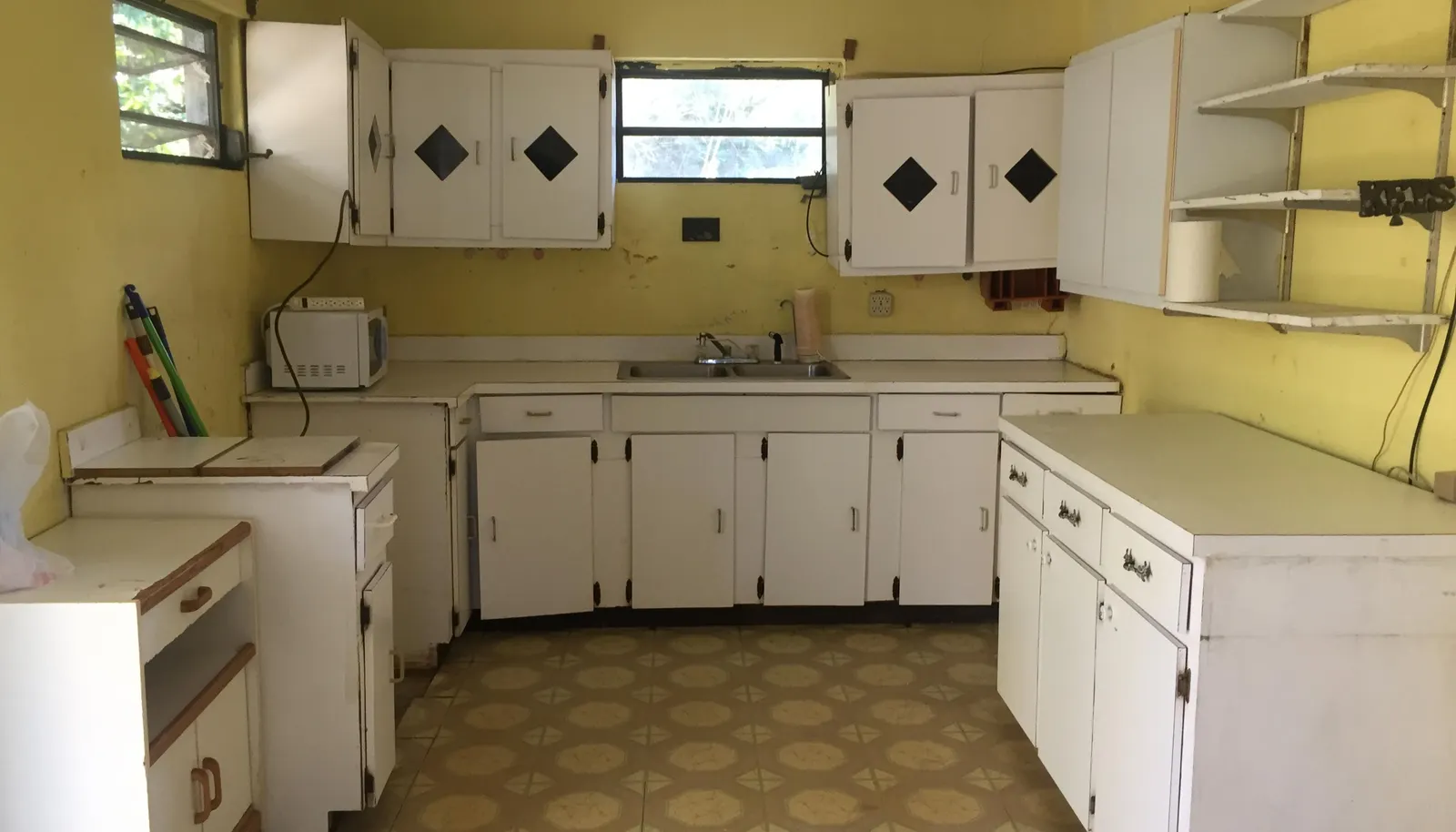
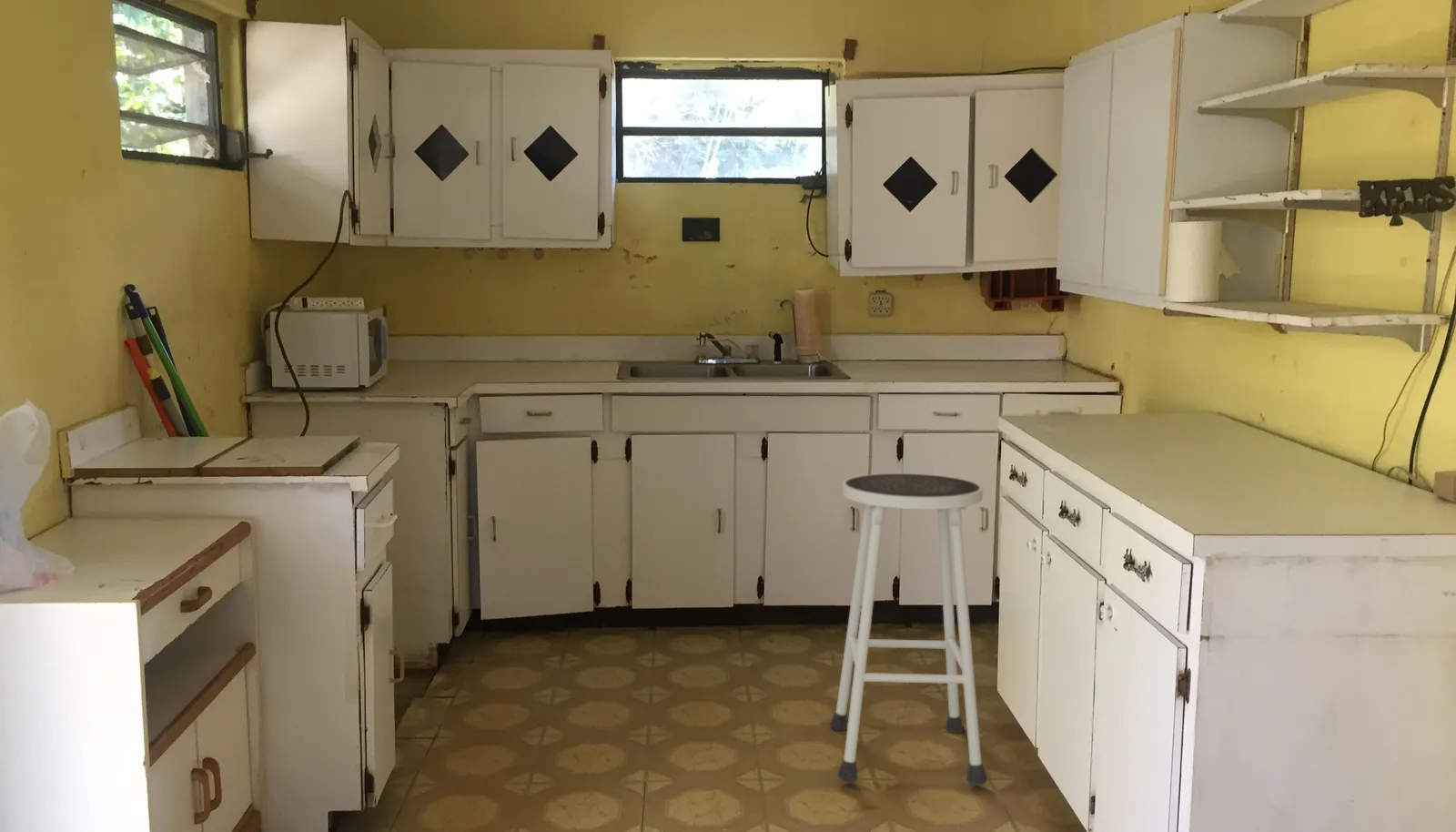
+ stool [830,472,988,786]
